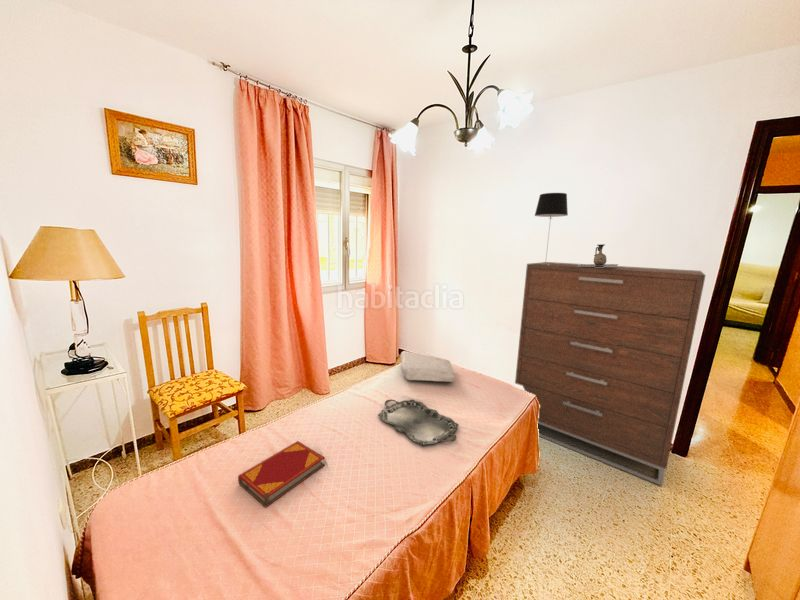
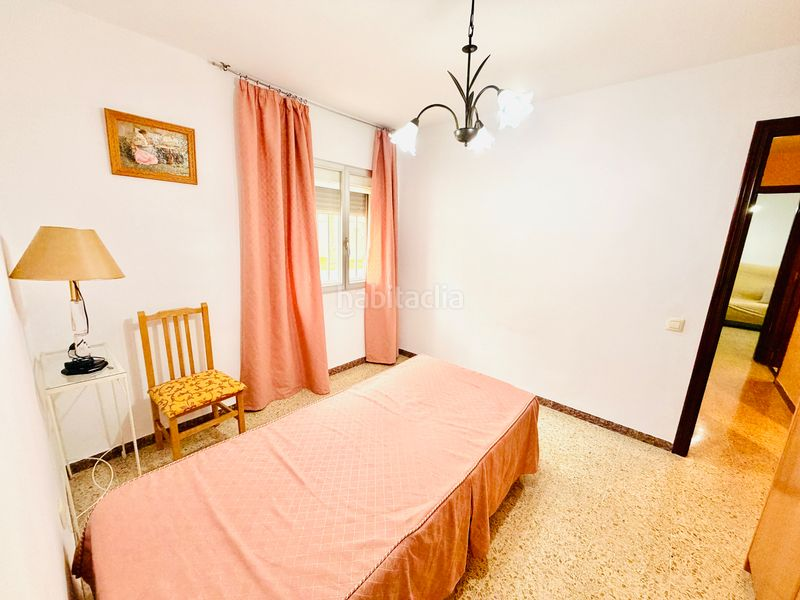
- hardback book [237,440,326,508]
- soap bar [399,350,456,383]
- decorative vase [578,243,619,267]
- serving tray [377,399,460,446]
- dresser [514,261,707,487]
- table lamp [534,192,569,265]
